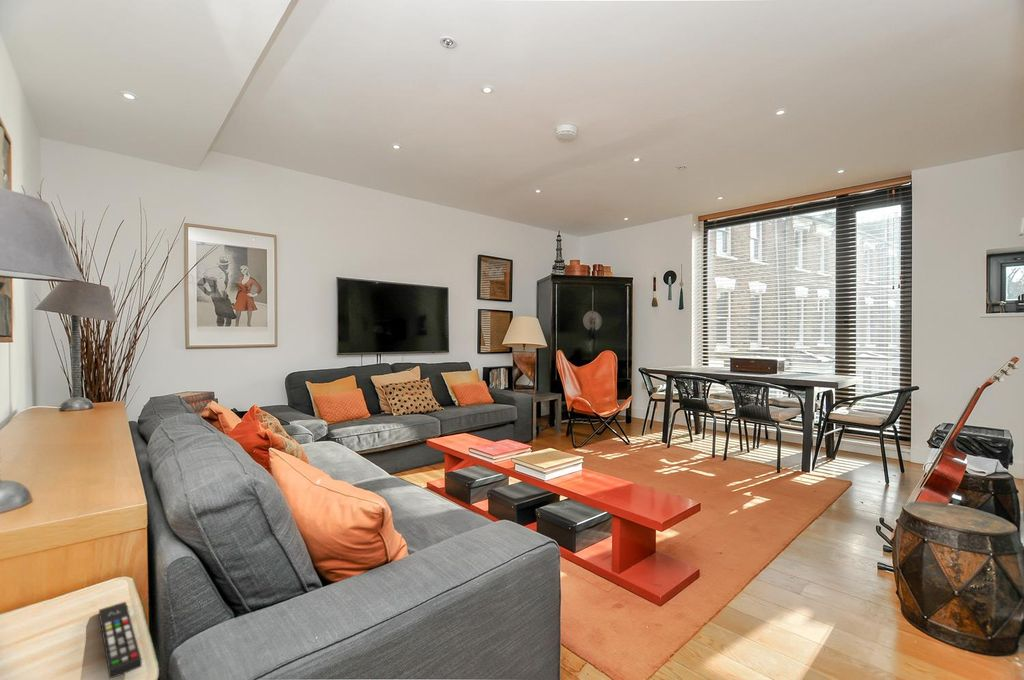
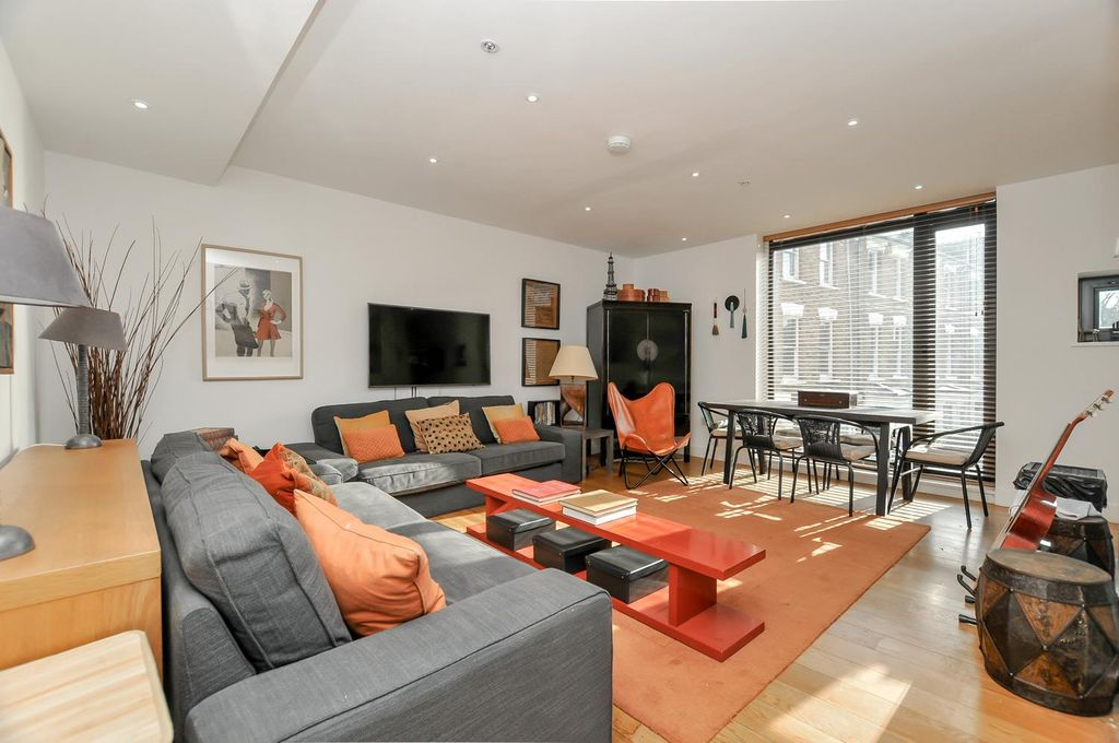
- remote control [98,601,143,680]
